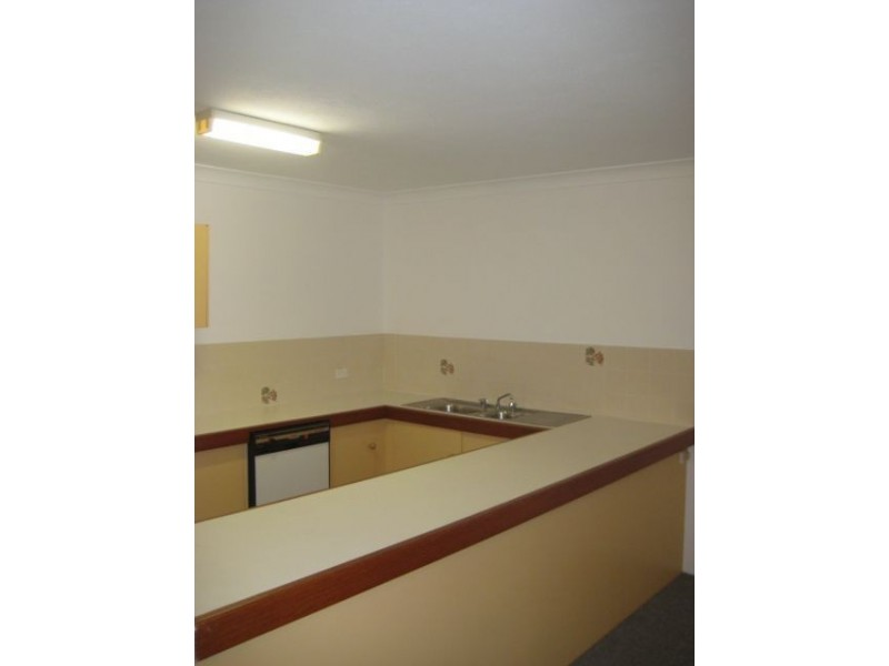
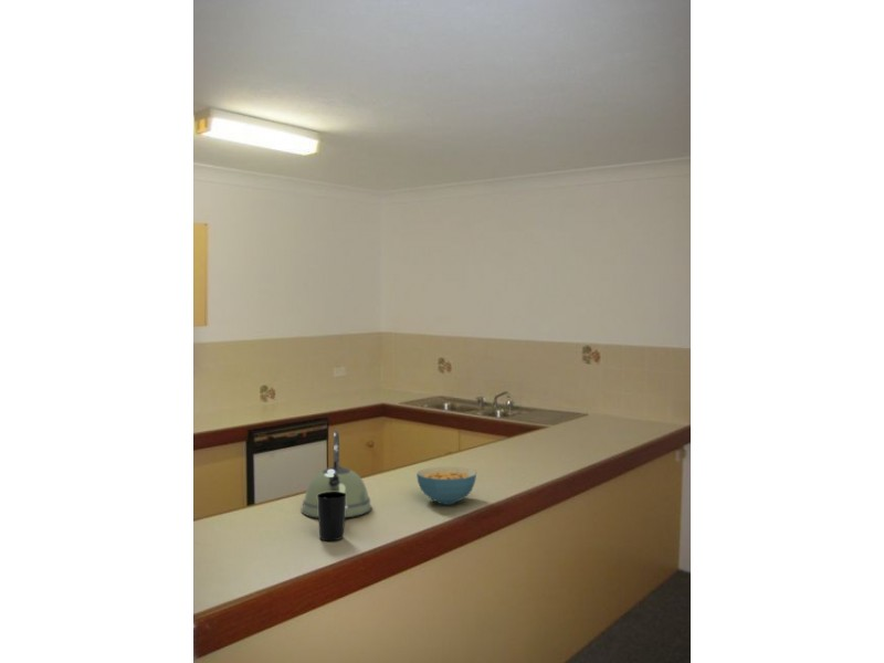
+ kettle [301,429,372,519]
+ cup [317,492,346,541]
+ cereal bowl [415,465,477,506]
